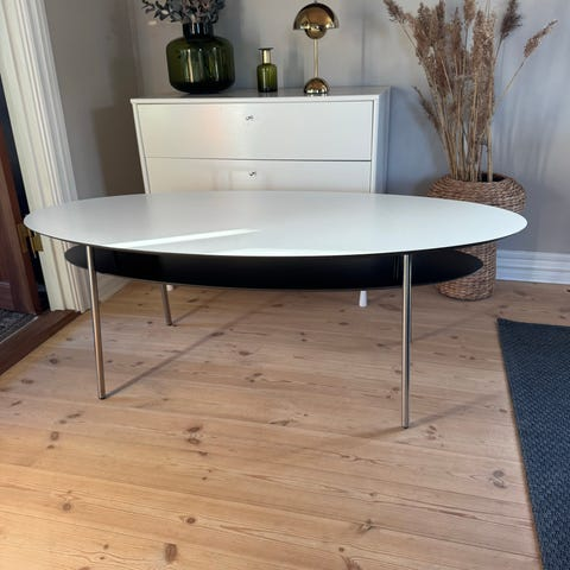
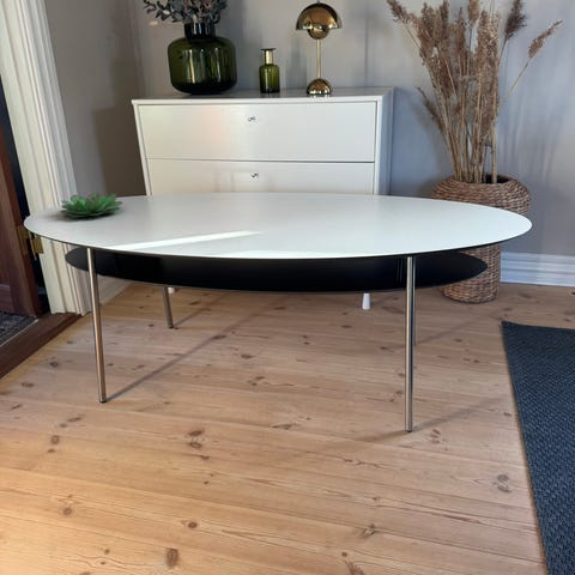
+ succulent plant [59,192,123,218]
